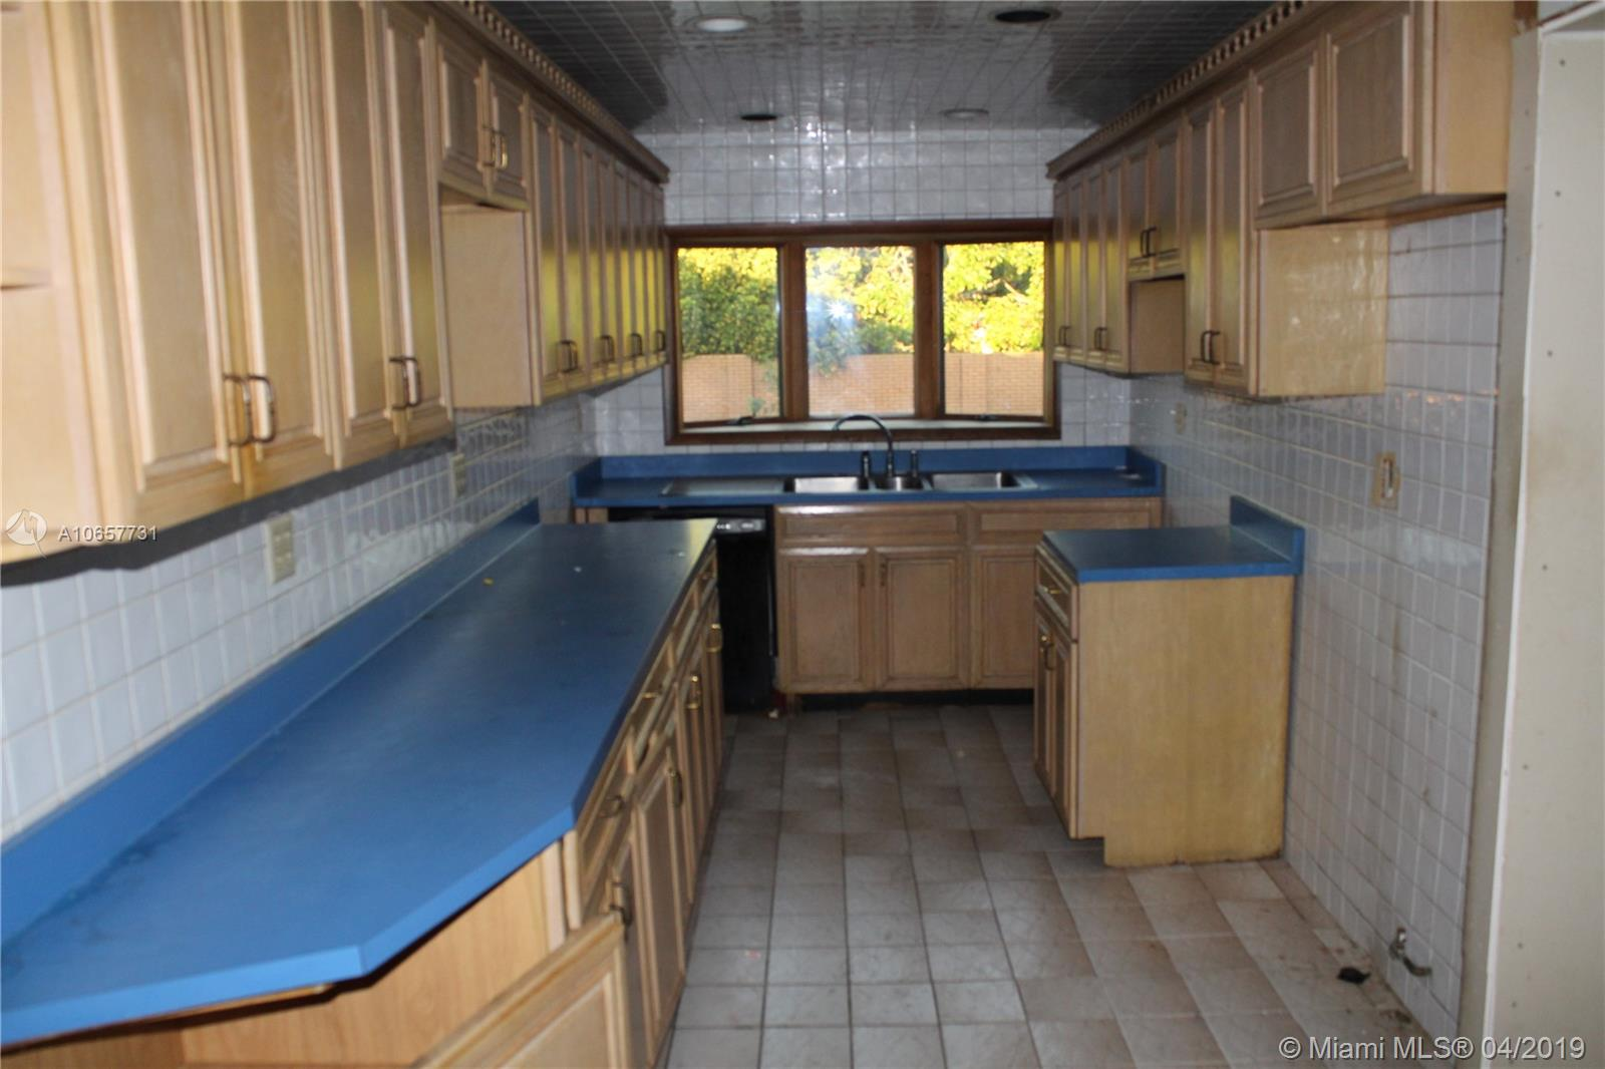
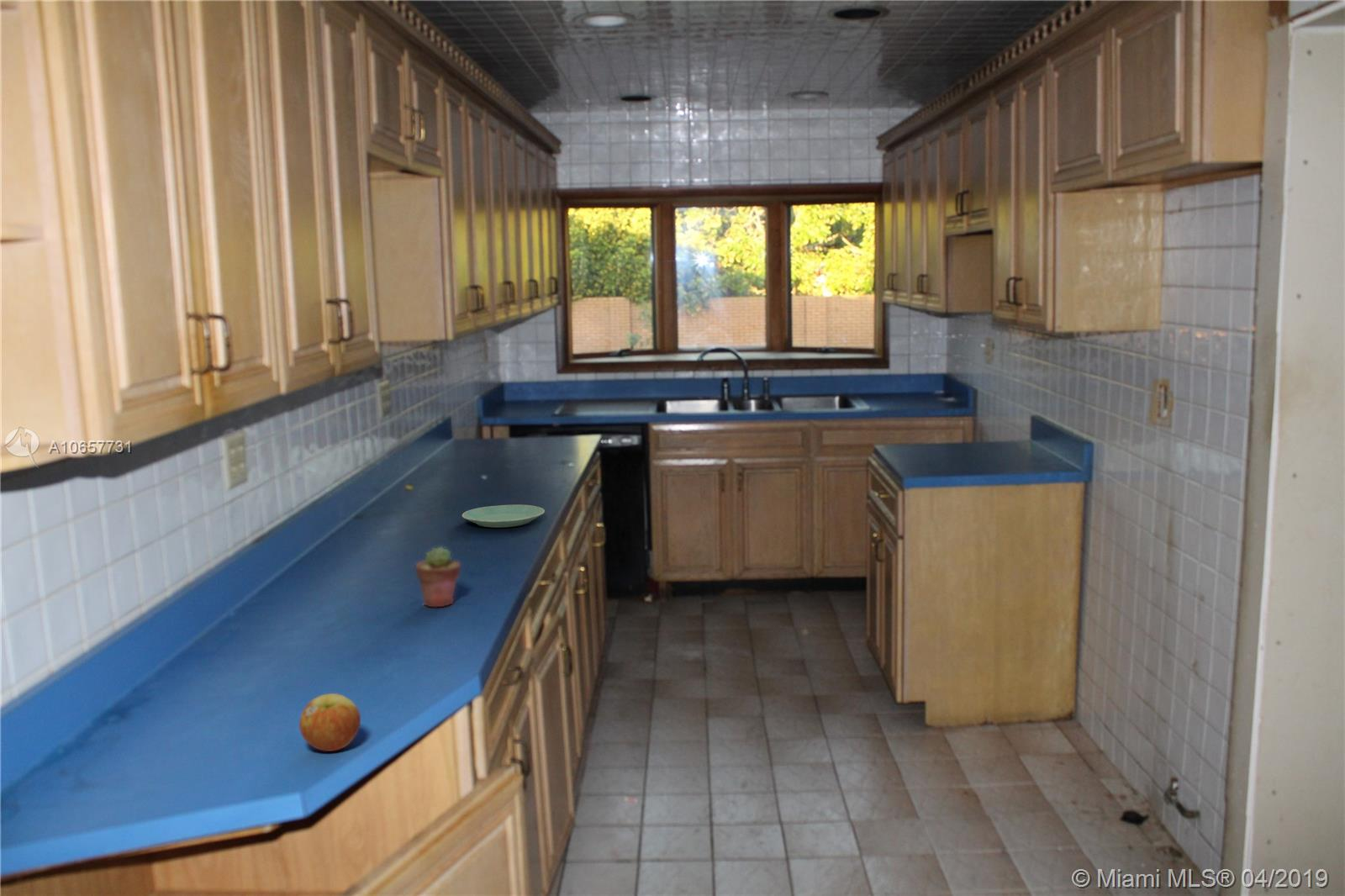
+ plate [462,503,546,528]
+ apple [298,693,361,752]
+ potted succulent [415,546,462,608]
